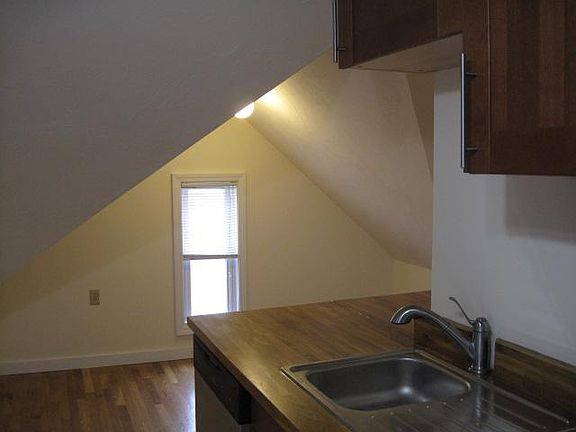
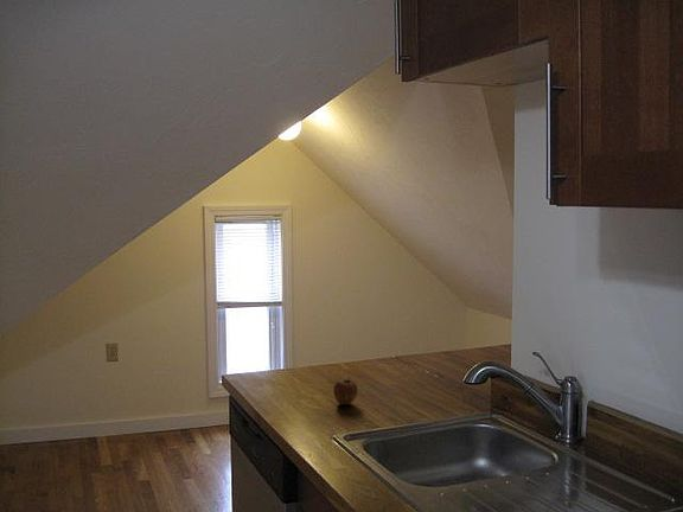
+ fruit [333,377,358,405]
